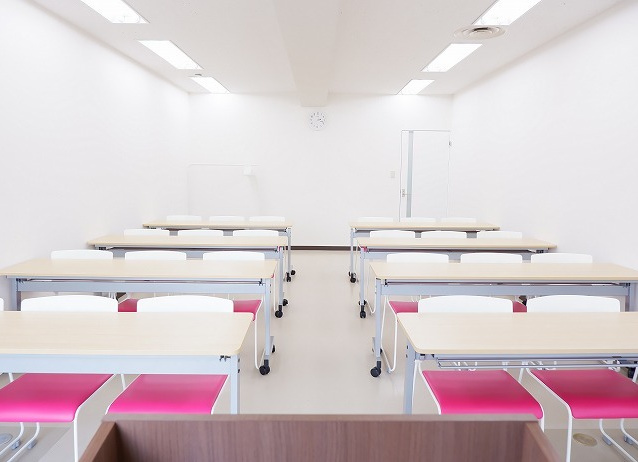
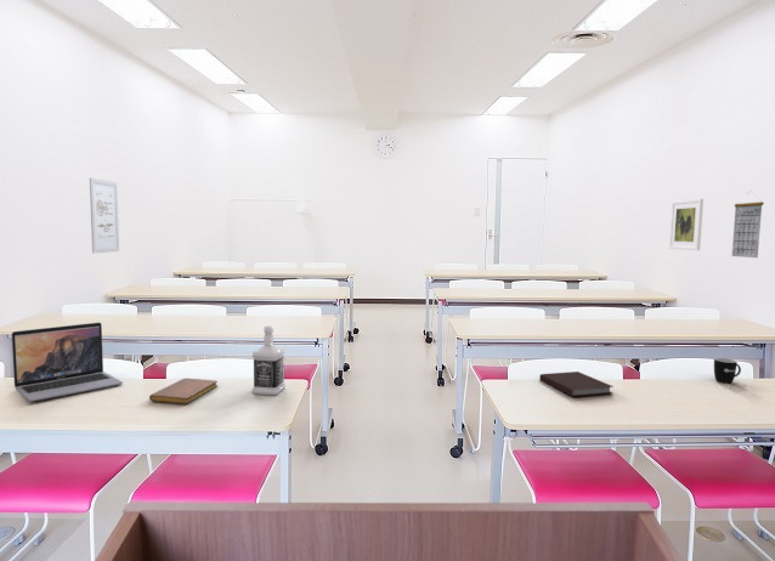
+ wall art [89,177,120,254]
+ notebook [539,370,615,398]
+ notebook [148,378,219,406]
+ mug [713,357,742,384]
+ bottle [251,325,287,396]
+ laptop [11,322,124,402]
+ calendar [731,189,764,259]
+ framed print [668,198,705,251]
